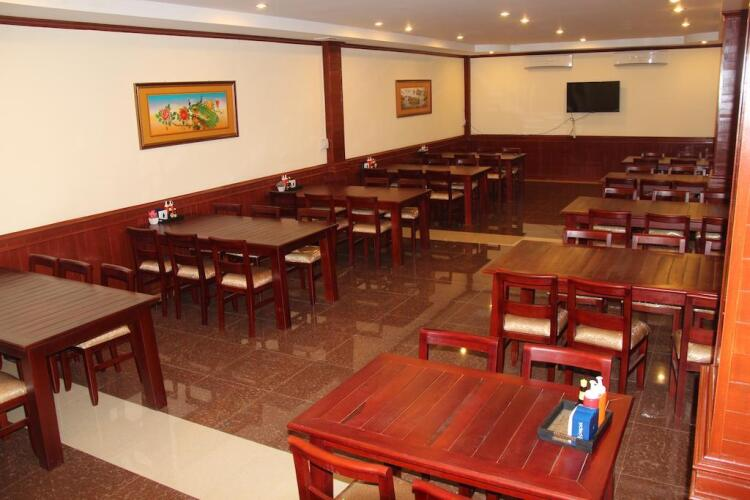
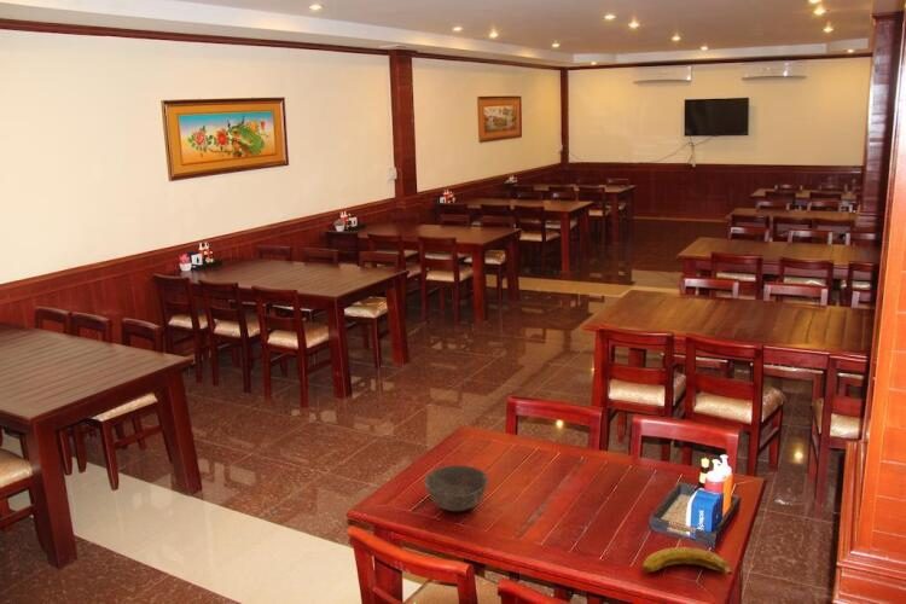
+ bowl [423,464,489,512]
+ banana [641,546,733,576]
